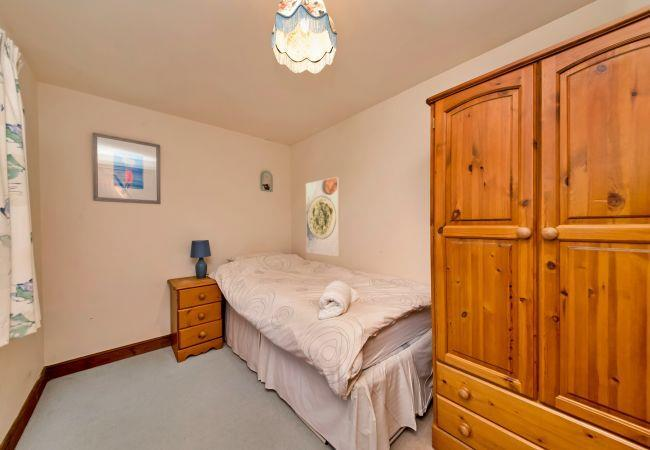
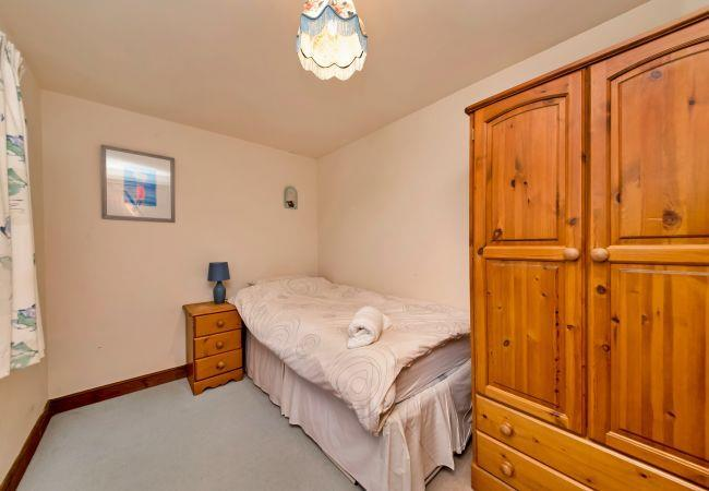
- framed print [305,176,341,257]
